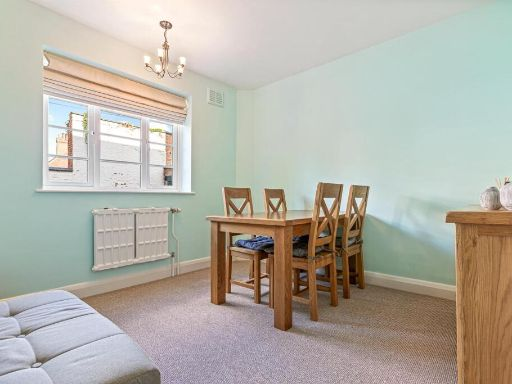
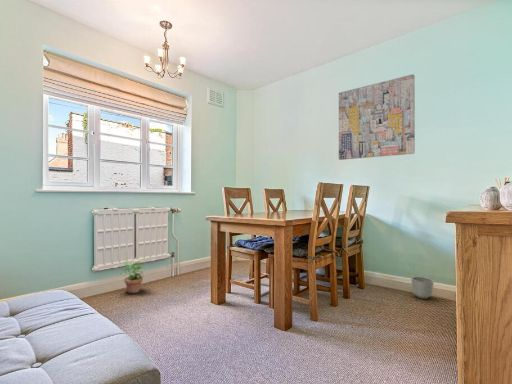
+ planter [410,276,434,300]
+ potted plant [119,259,146,294]
+ wall art [338,73,416,161]
